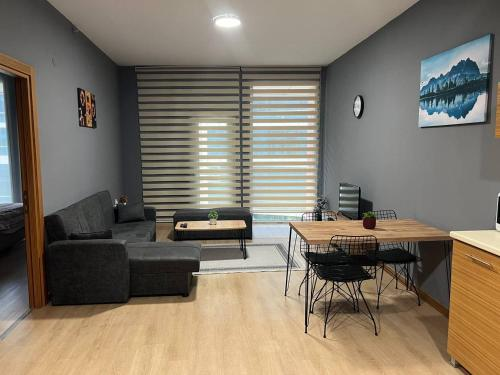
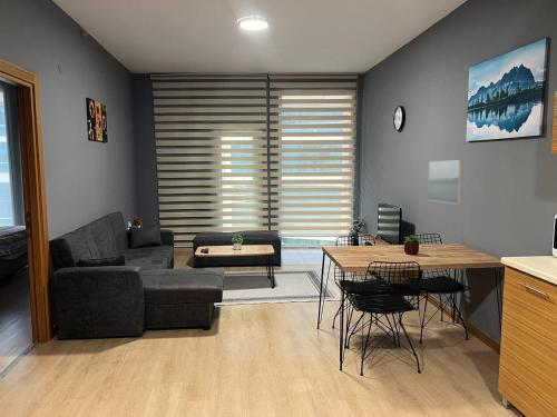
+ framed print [427,159,463,206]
